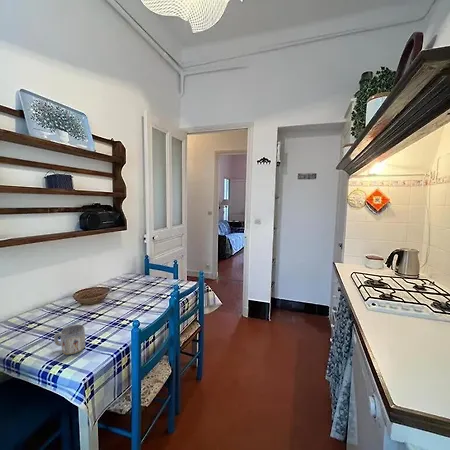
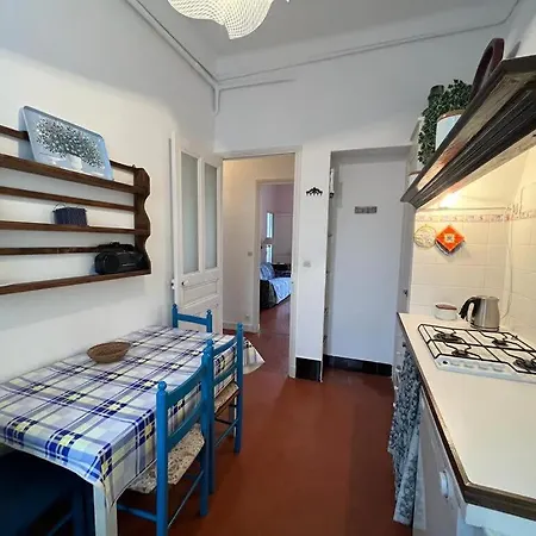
- mug [53,324,86,356]
